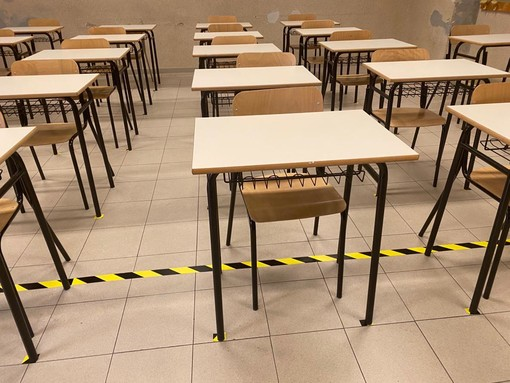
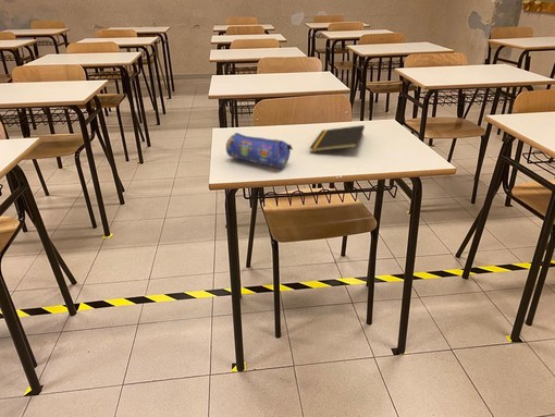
+ pencil case [225,132,294,170]
+ notepad [309,124,366,152]
